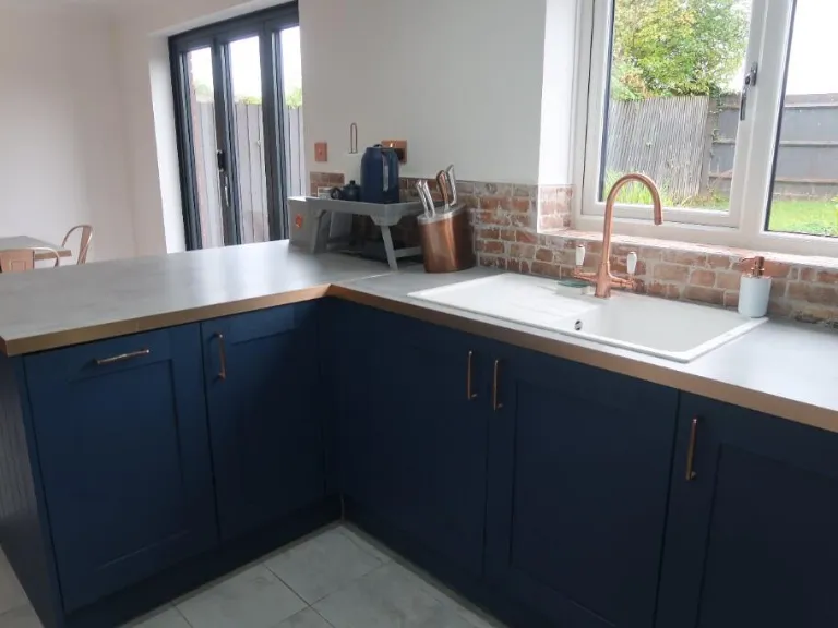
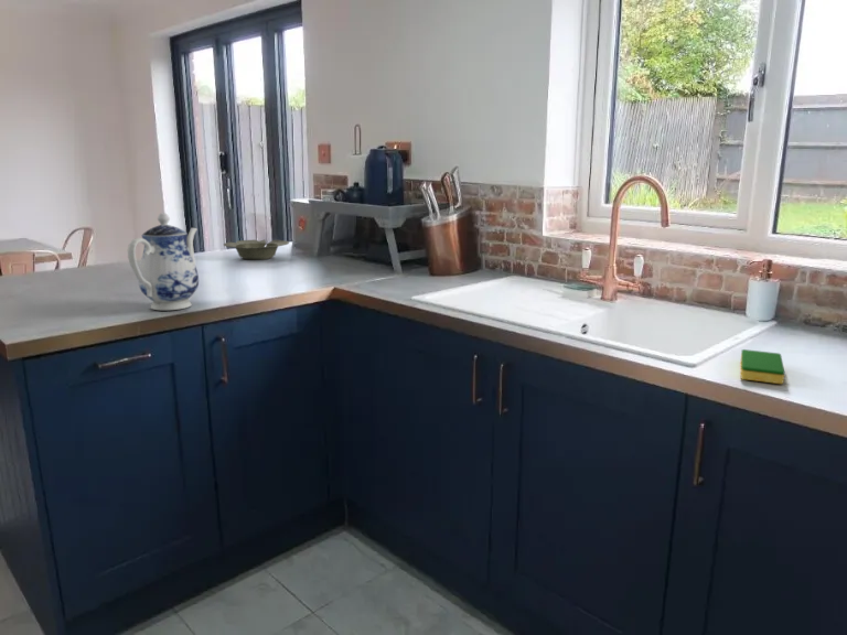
+ dish sponge [740,348,785,385]
+ teapot [127,213,200,311]
+ bowl [223,239,290,260]
